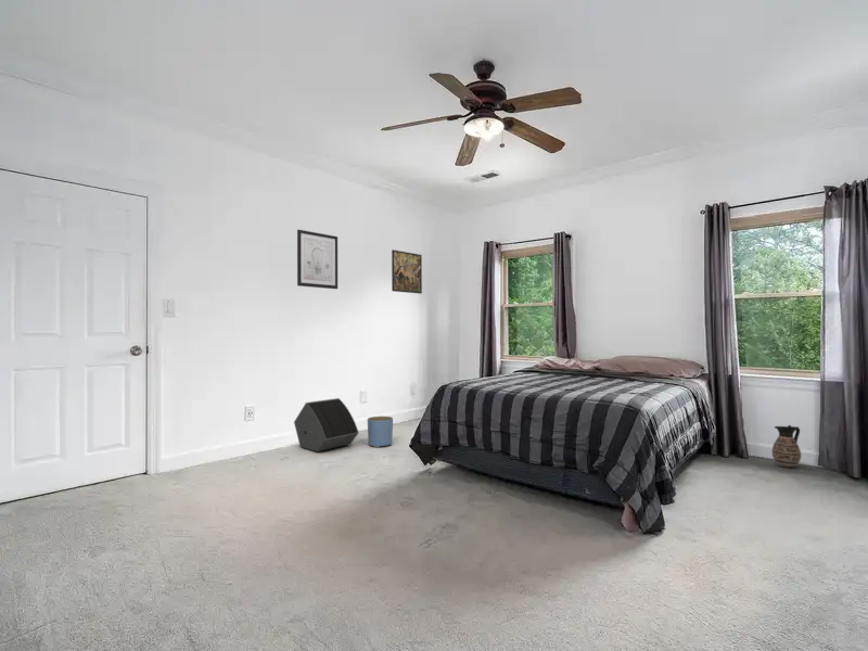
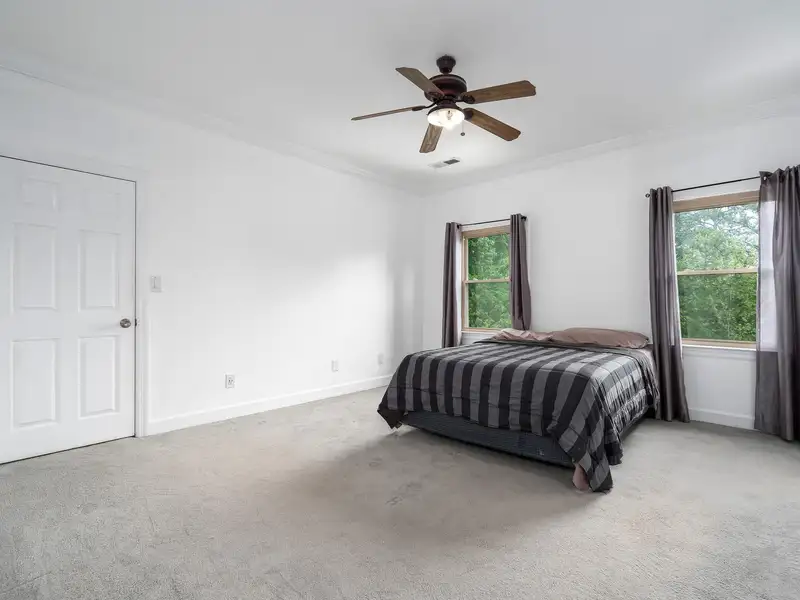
- speaker [293,397,360,452]
- ceramic jug [771,424,802,469]
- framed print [391,248,423,295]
- wall art [296,229,339,290]
- planter [367,416,394,448]
